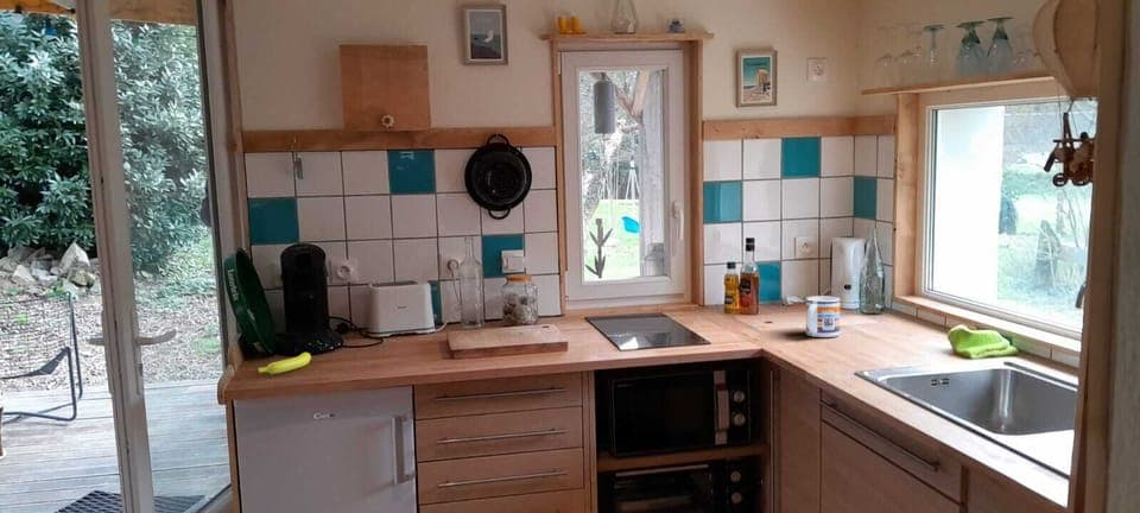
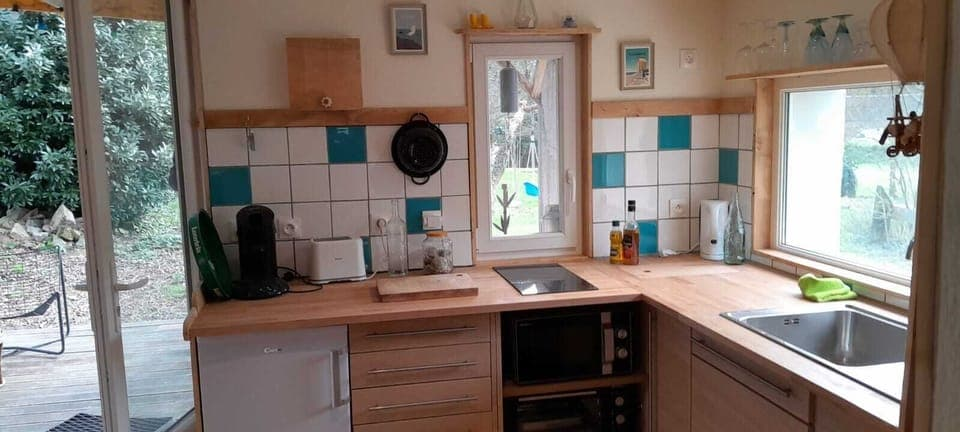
- banana [258,352,312,375]
- mug [805,294,841,338]
